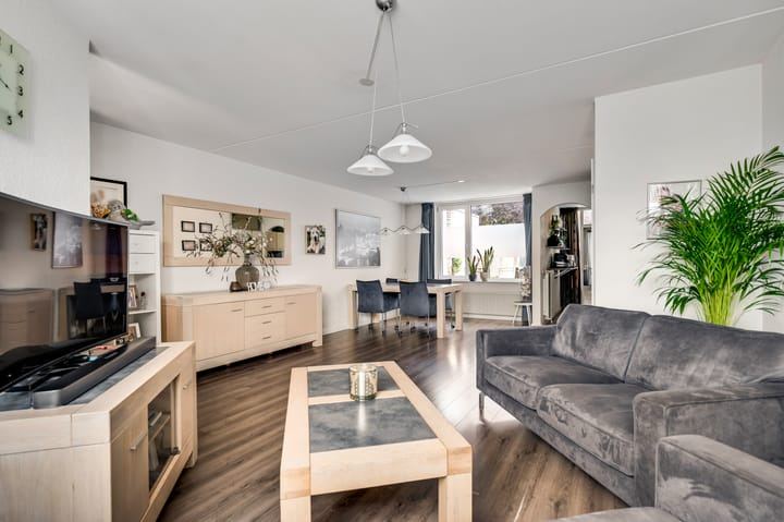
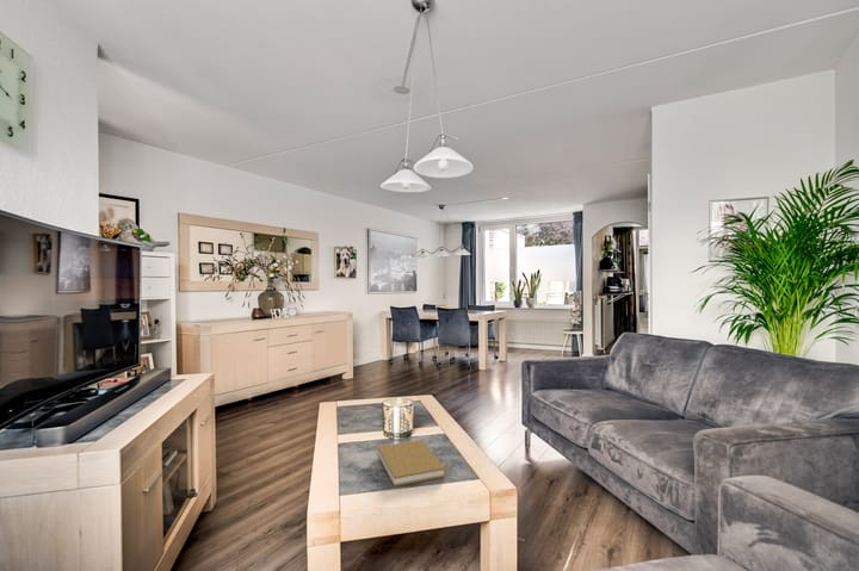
+ book [377,439,447,488]
